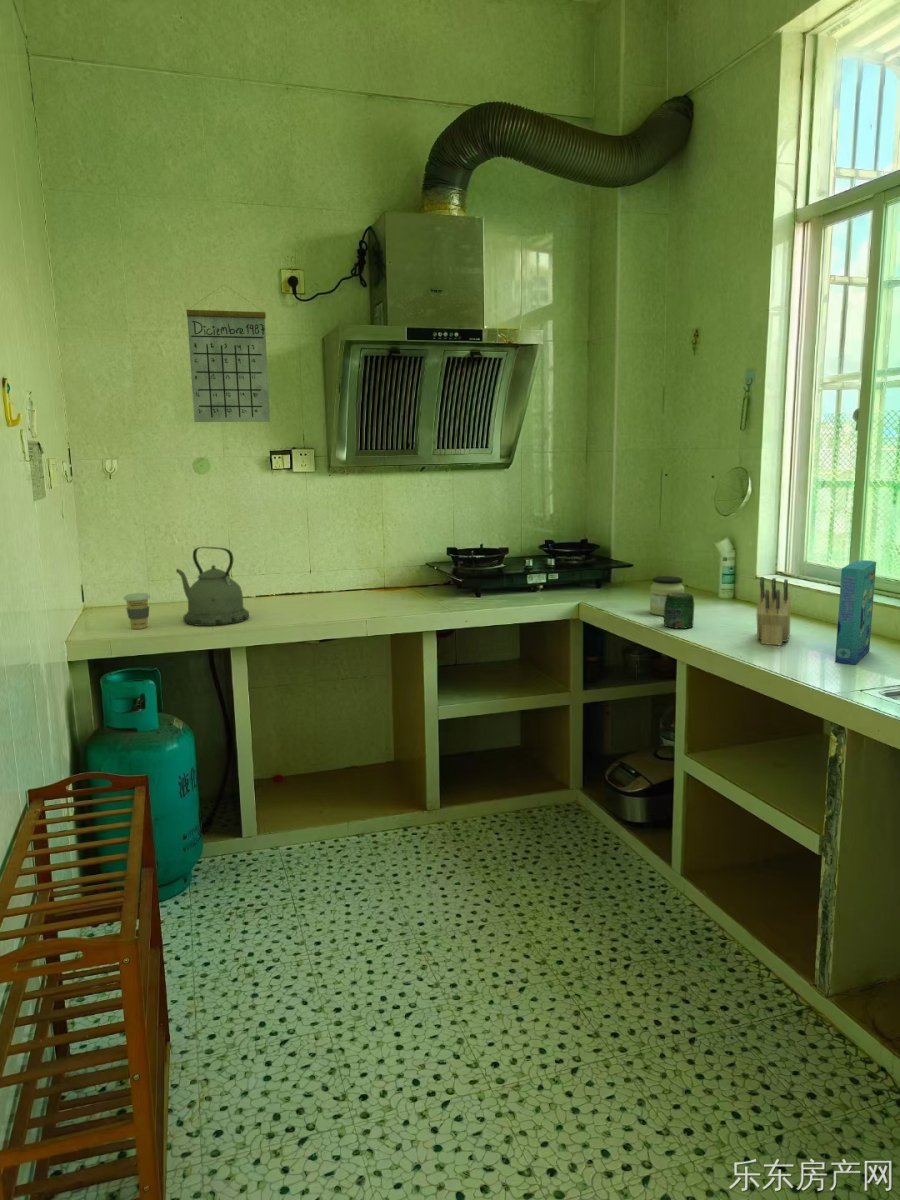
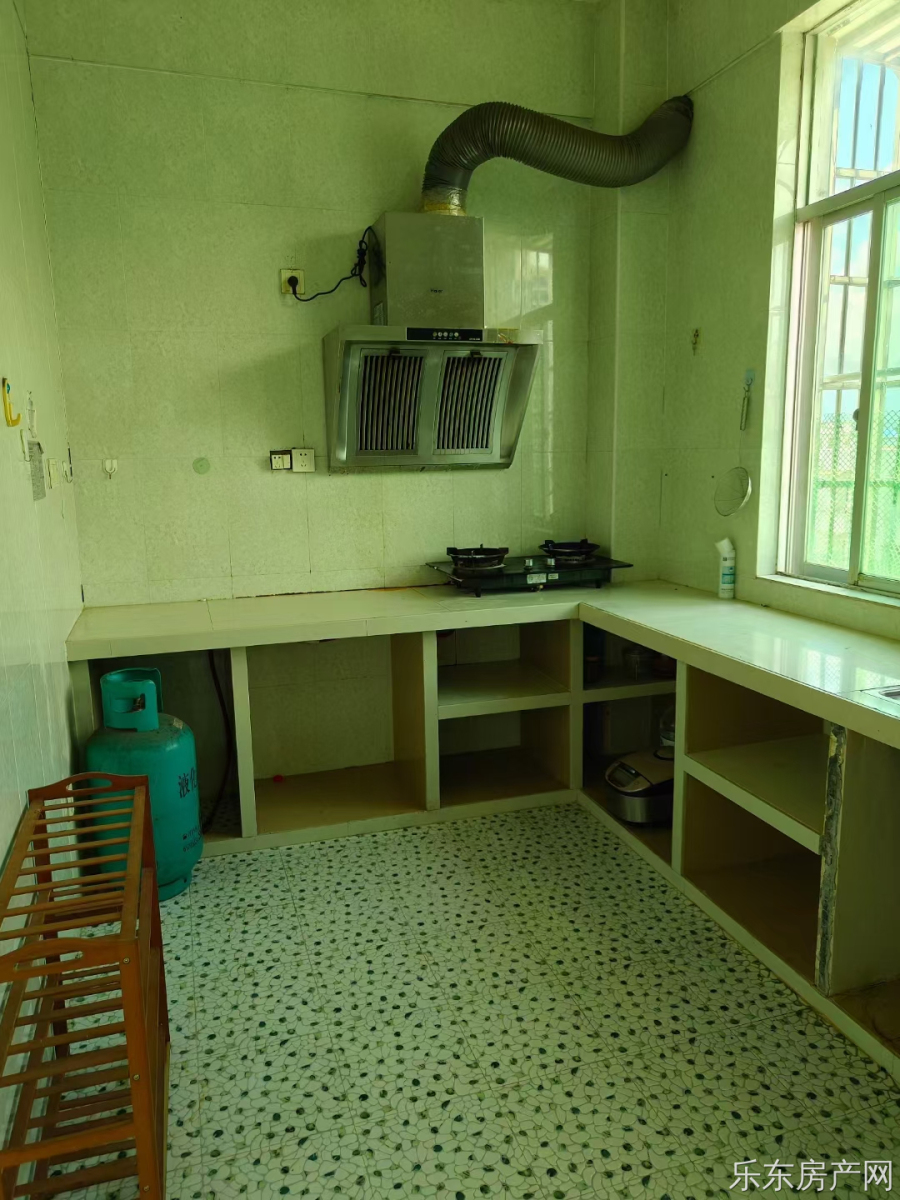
- calendar [185,283,271,423]
- cereal box [834,559,877,666]
- jar [663,592,695,630]
- kettle [175,546,250,627]
- coffee cup [123,592,151,630]
- jar [649,575,686,617]
- knife block [756,576,792,646]
